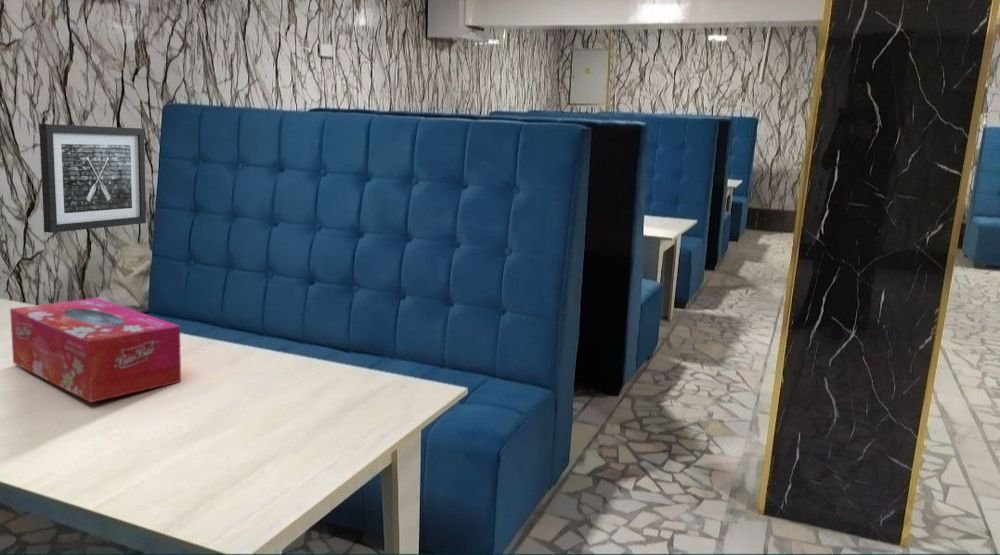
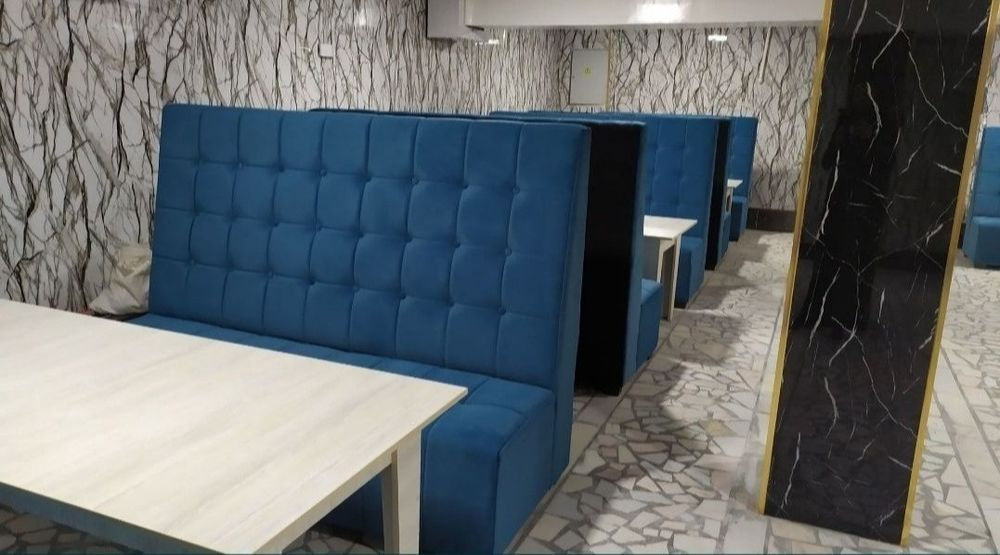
- wall art [38,123,147,234]
- tissue box [9,297,182,403]
